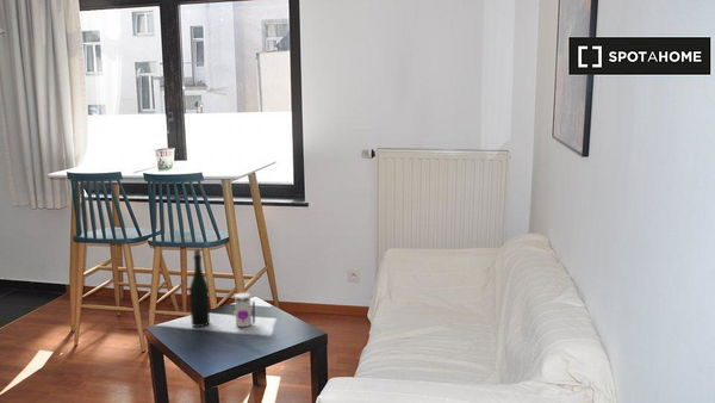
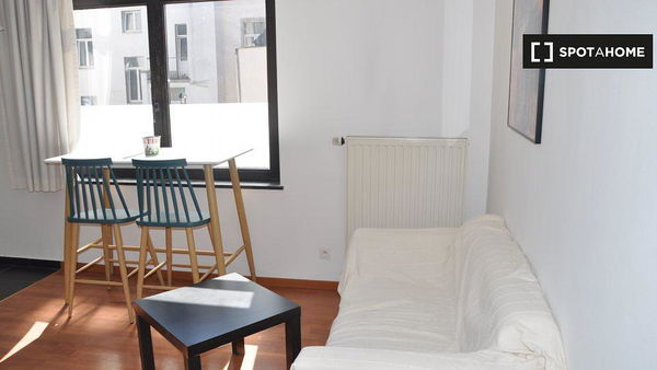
- bottle [188,248,211,328]
- toy [232,292,256,328]
